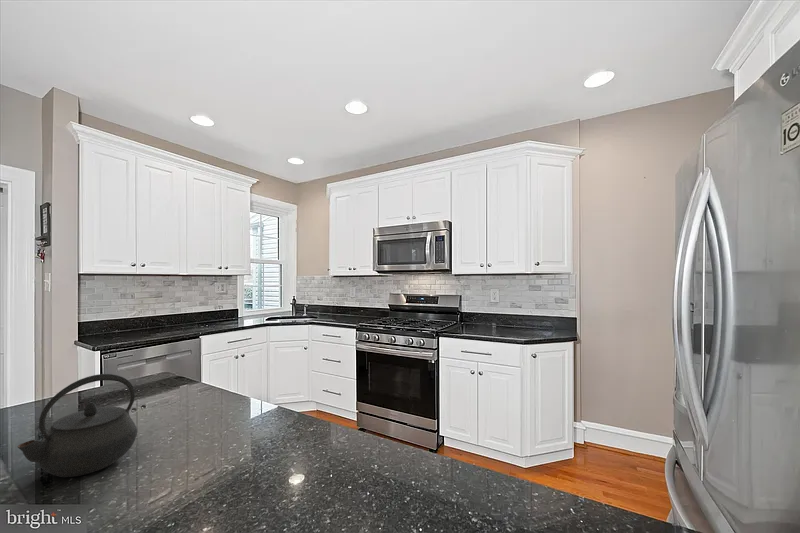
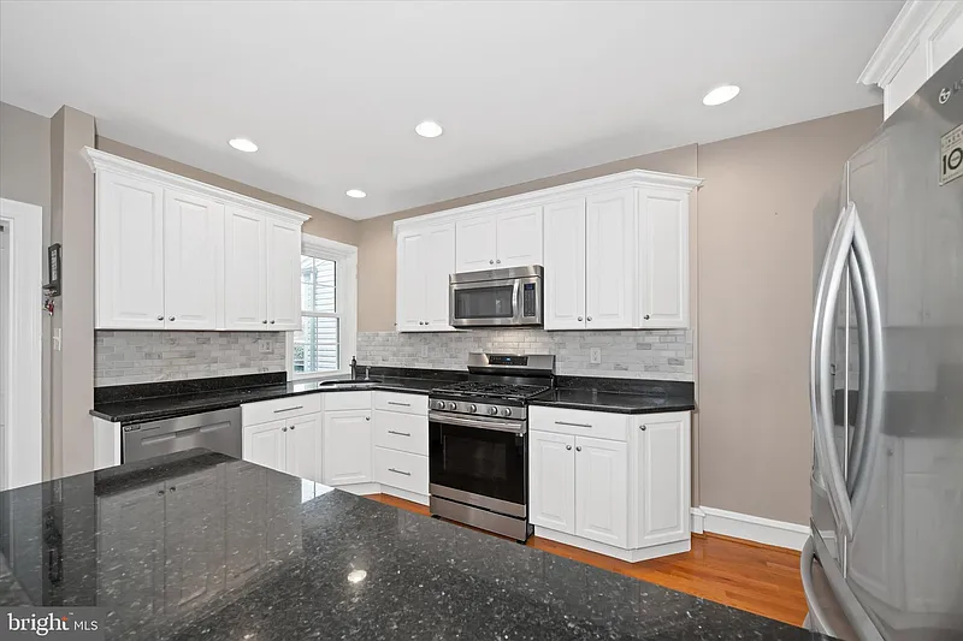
- kettle [16,373,138,478]
